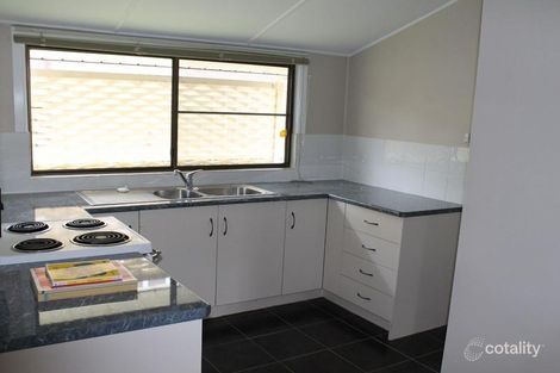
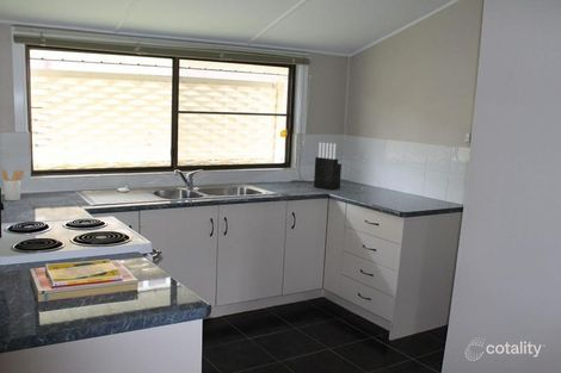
+ utensil holder [0,168,25,201]
+ knife block [313,142,343,191]
